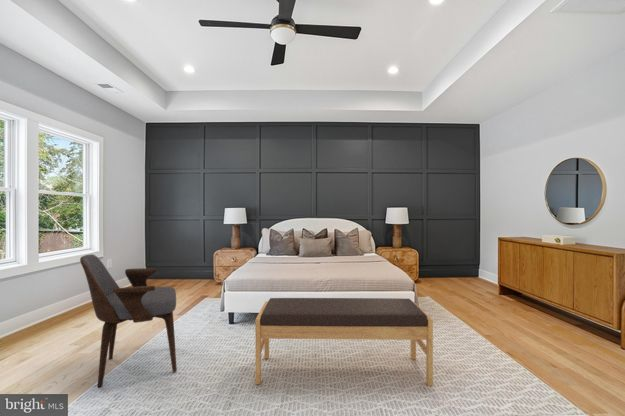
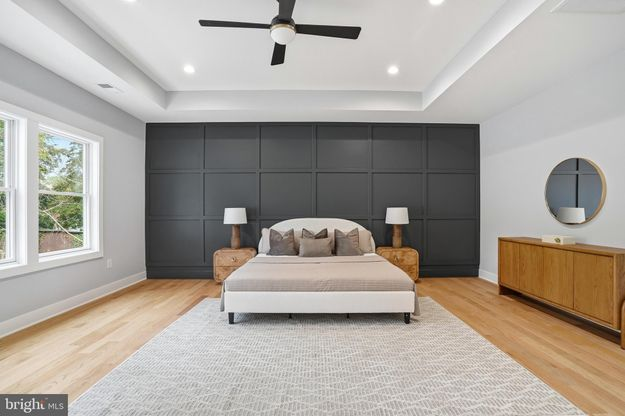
- armchair [79,253,178,389]
- bench [255,297,434,387]
